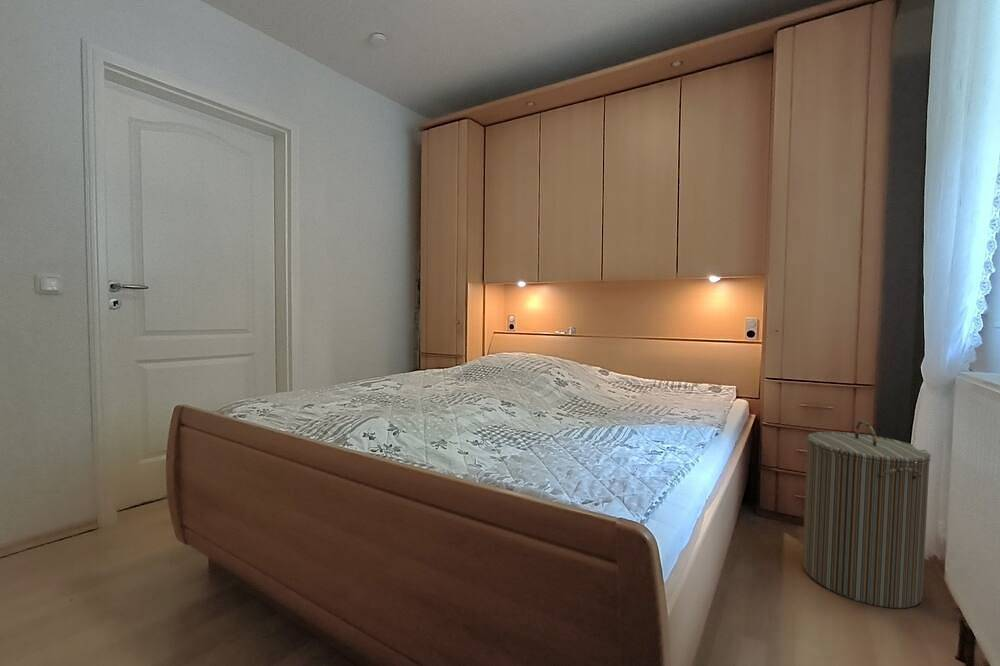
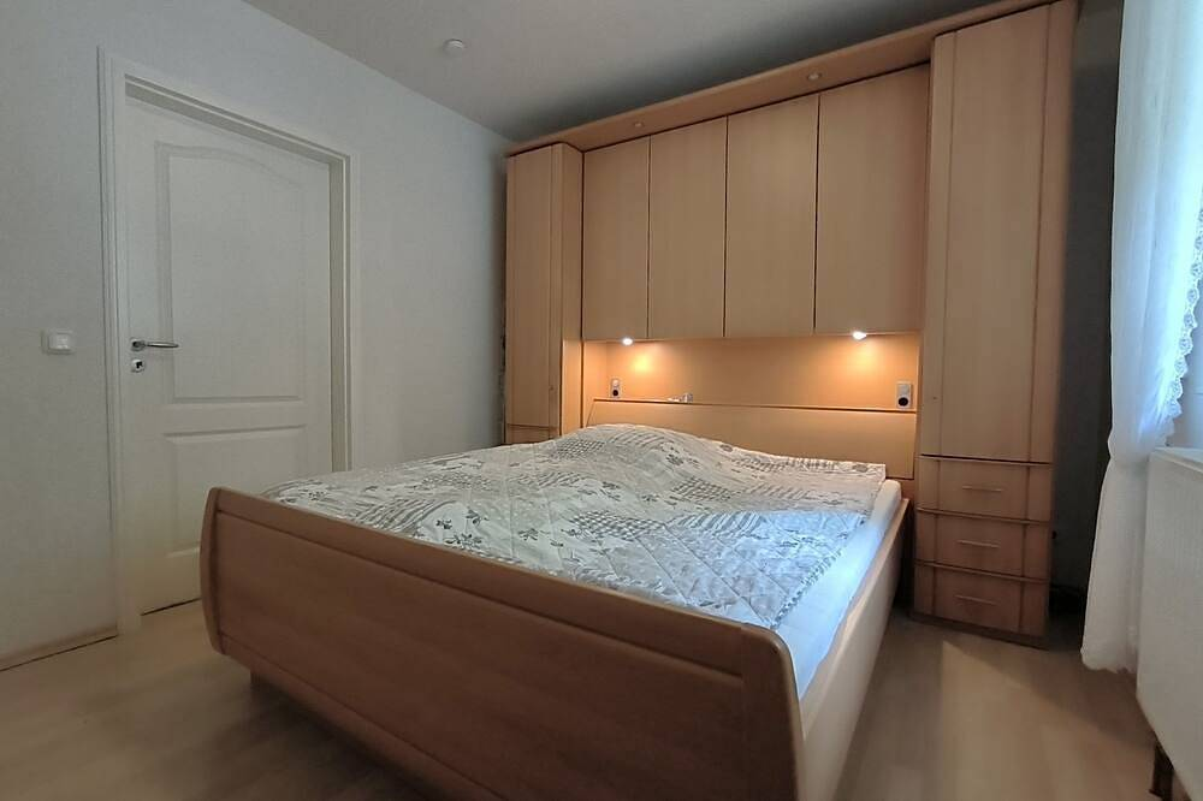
- laundry hamper [802,420,932,609]
